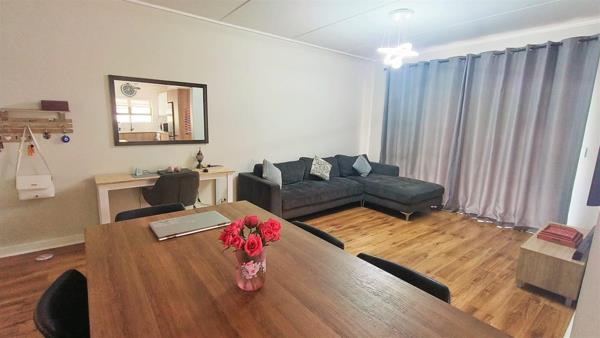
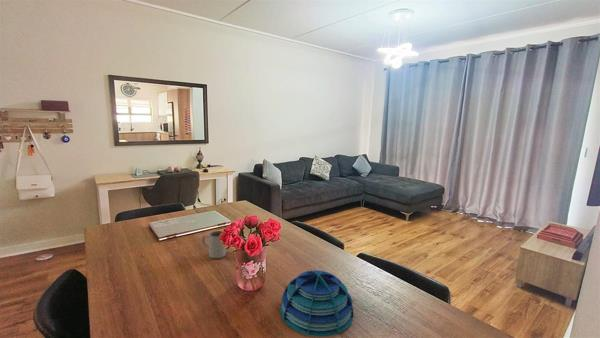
+ decorative bowl [279,269,355,338]
+ mug [201,230,227,259]
